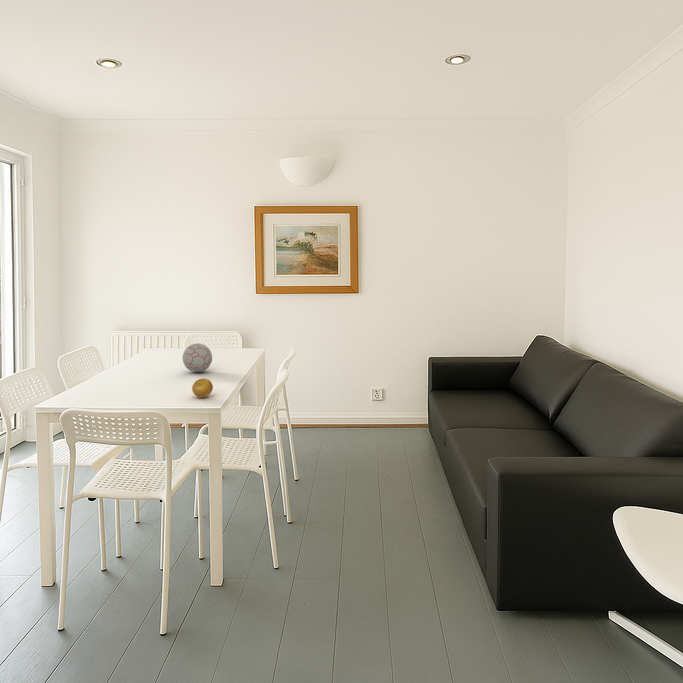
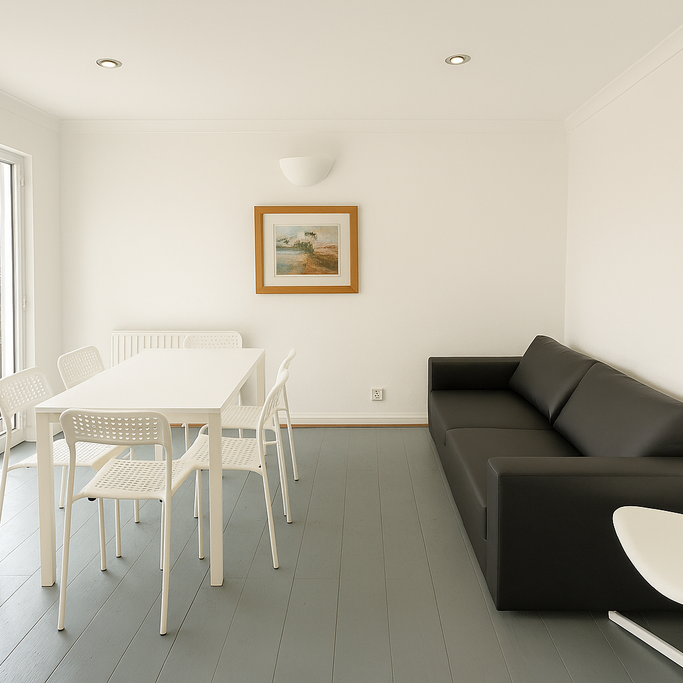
- decorative ball [182,342,213,373]
- fruit [191,377,214,398]
